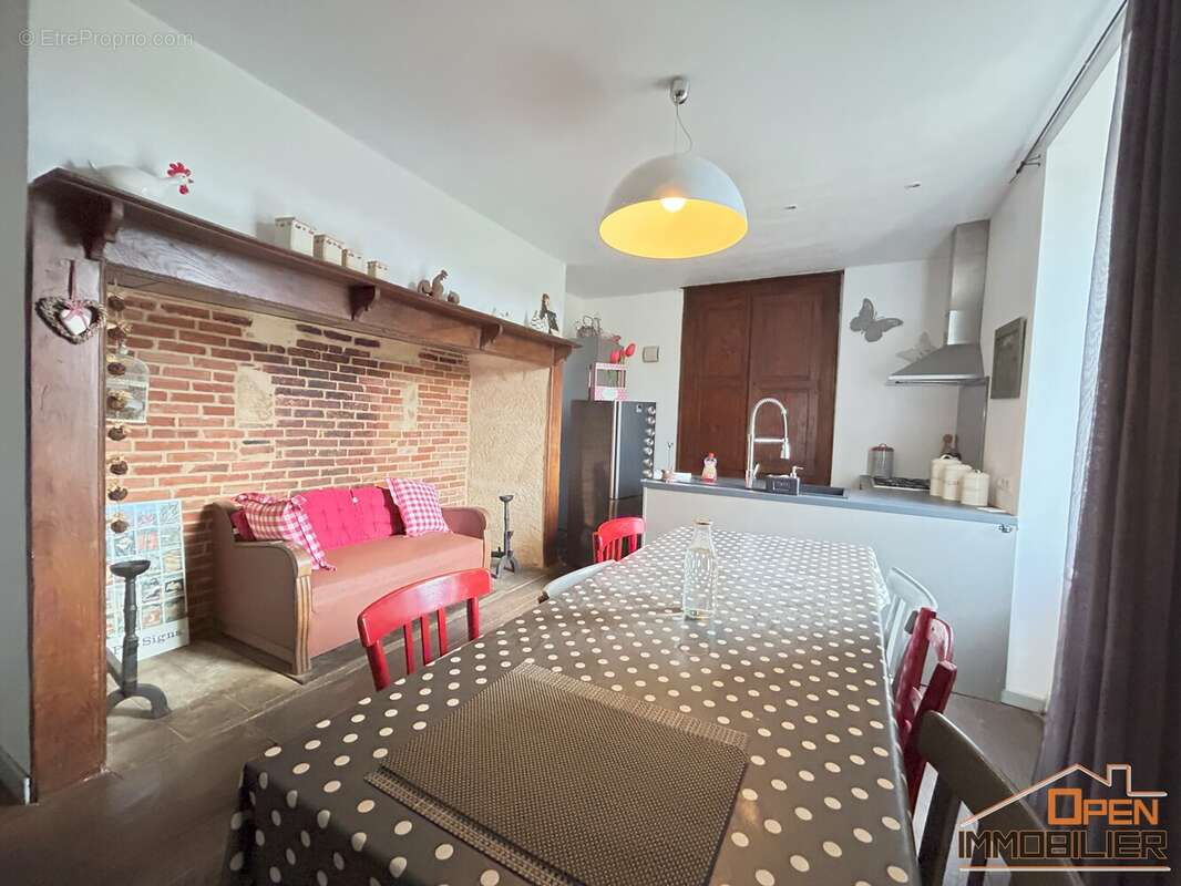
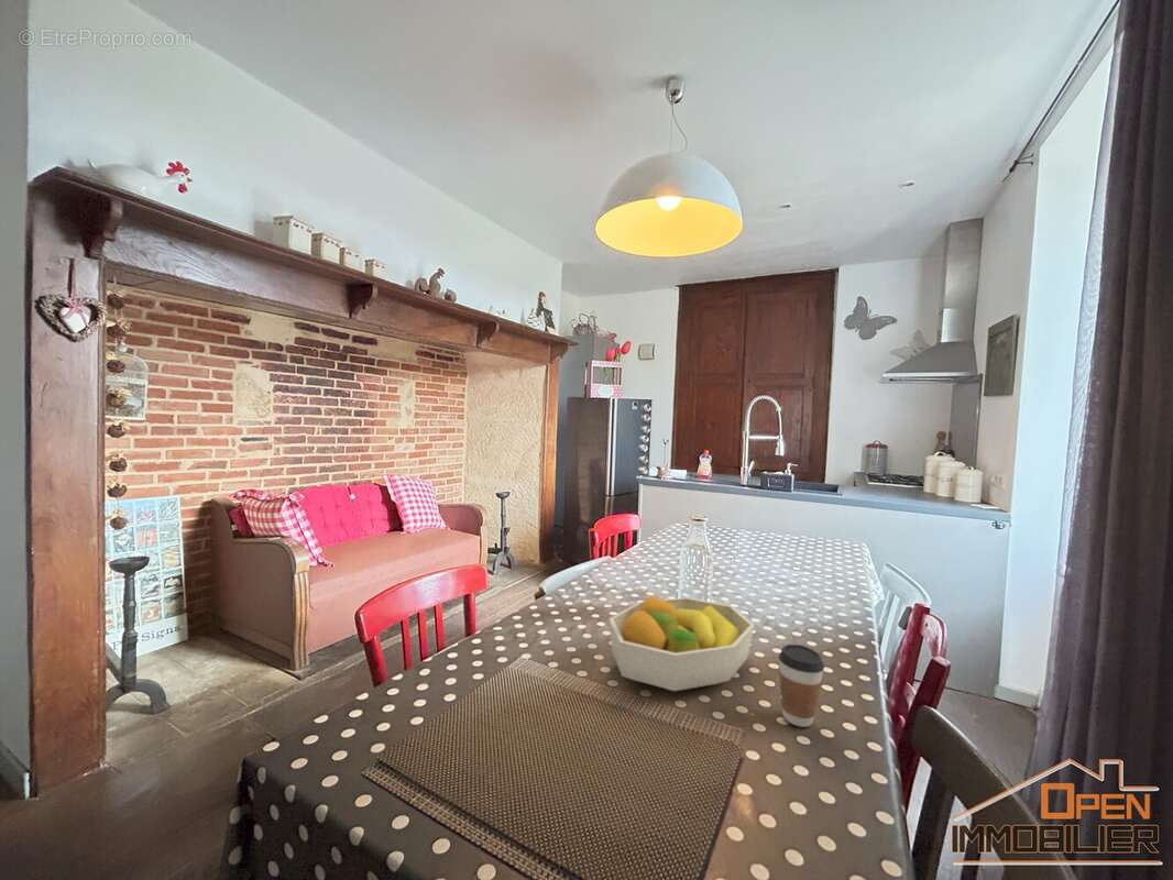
+ fruit bowl [609,595,756,692]
+ coffee cup [778,644,825,728]
